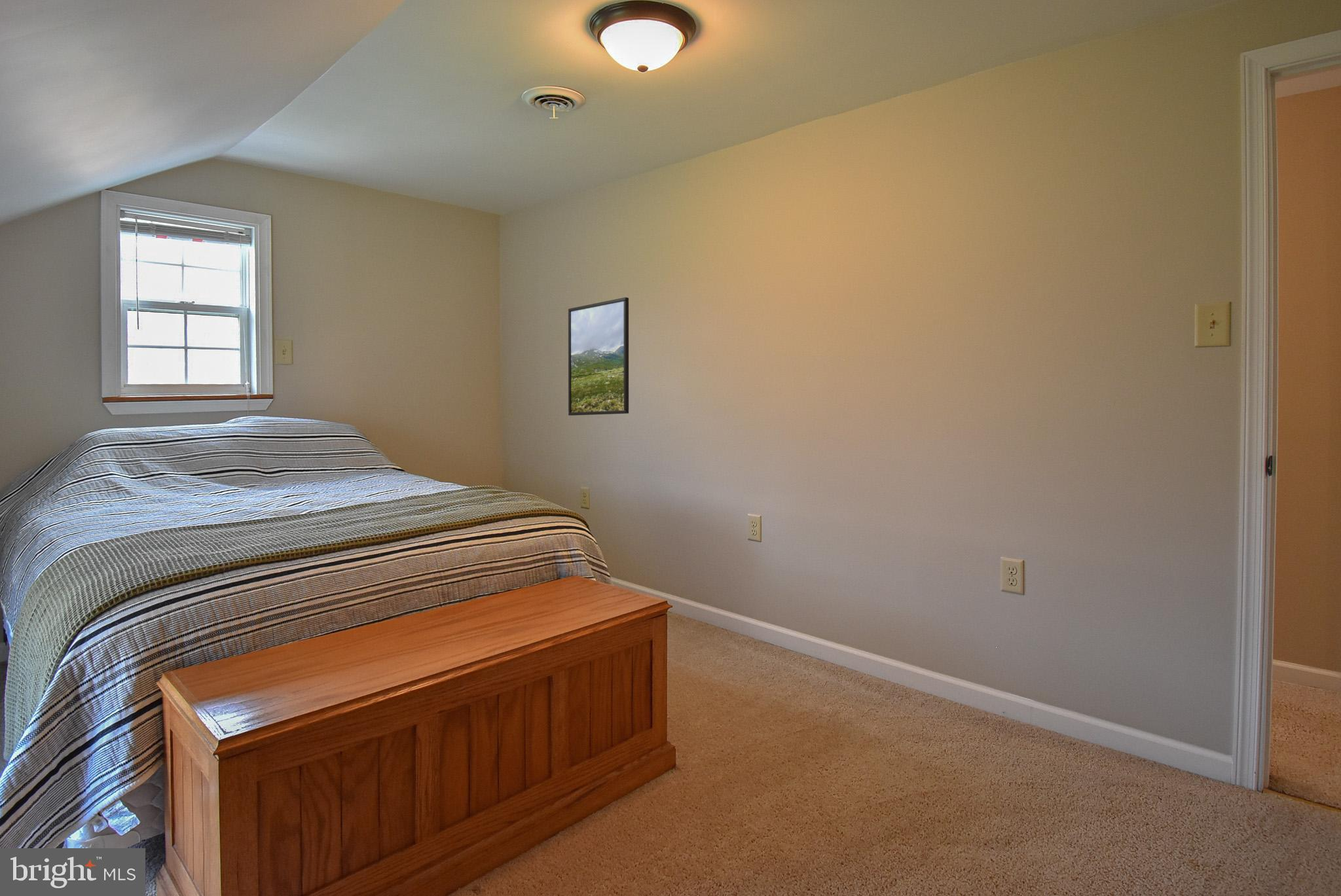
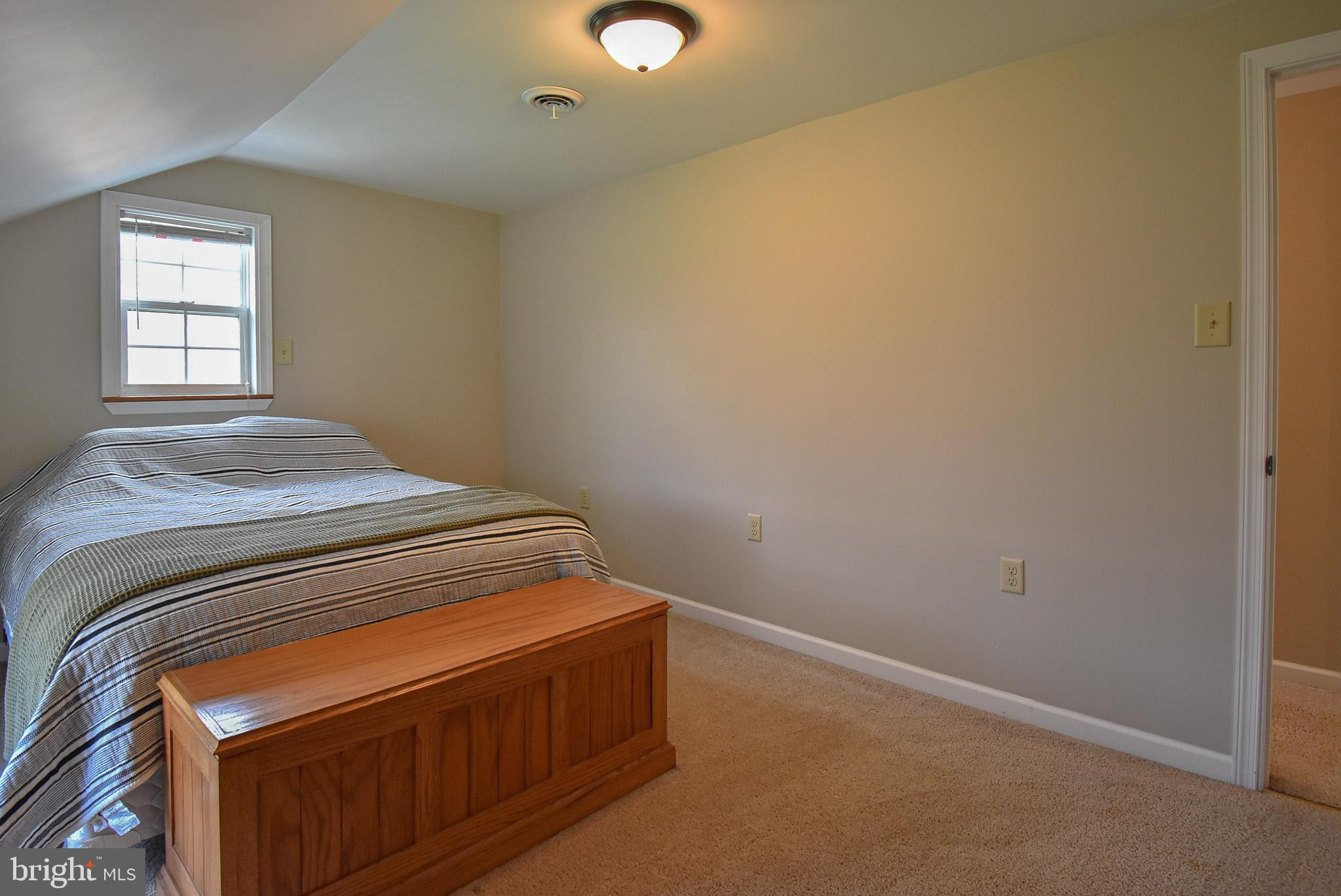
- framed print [568,296,629,416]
